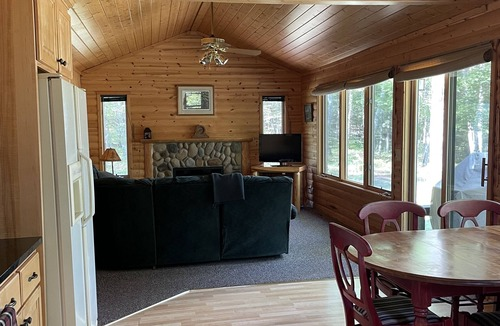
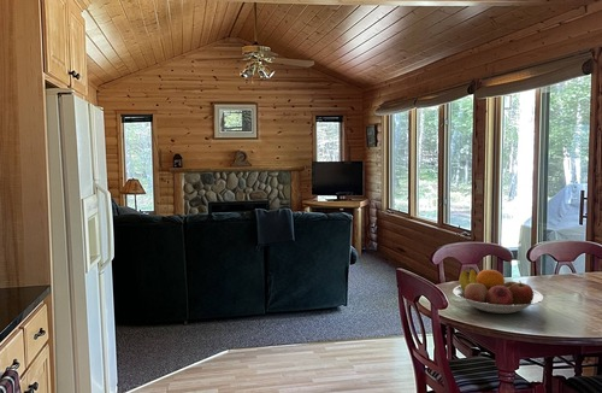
+ fruit bowl [452,268,544,315]
